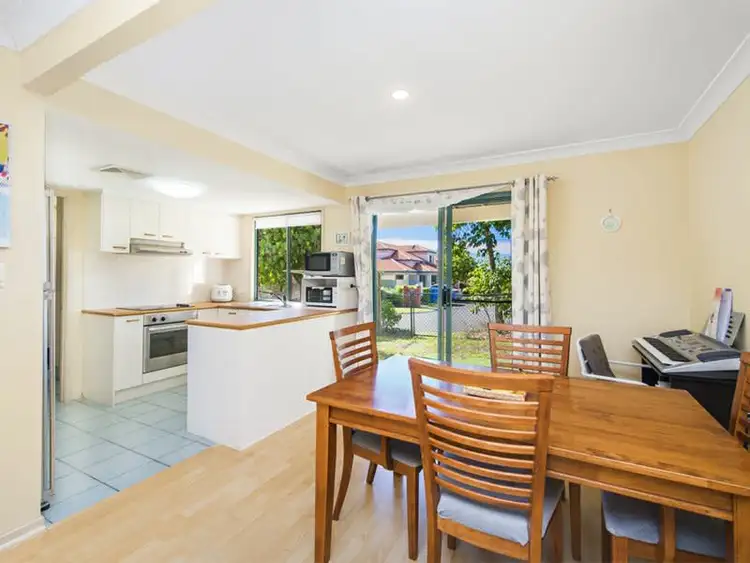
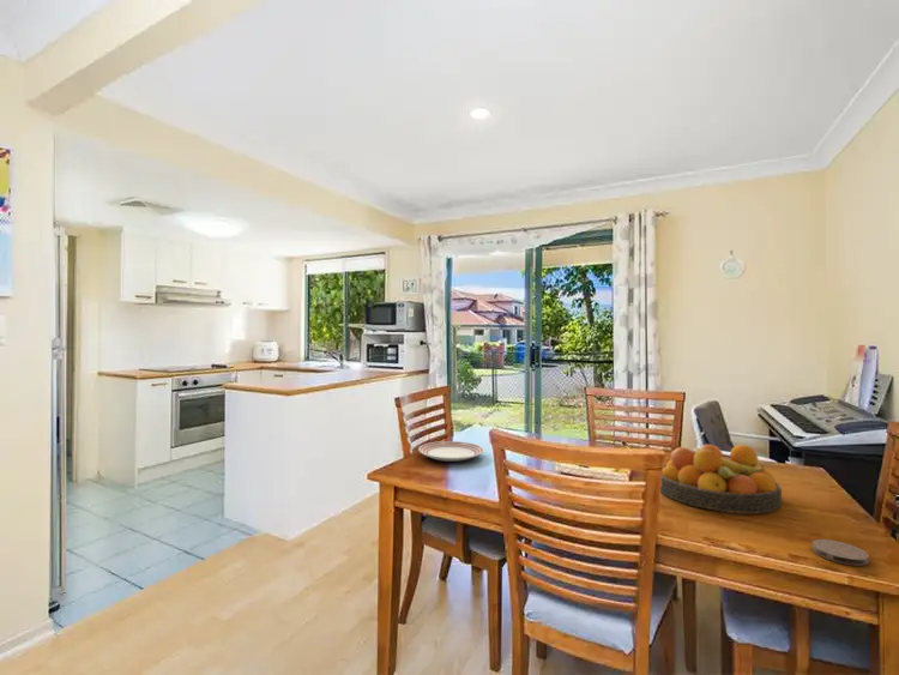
+ coaster [811,538,870,567]
+ fruit bowl [659,444,783,514]
+ dinner plate [417,440,485,463]
